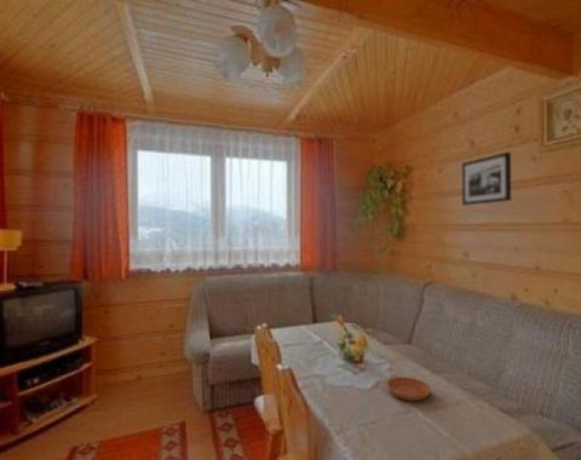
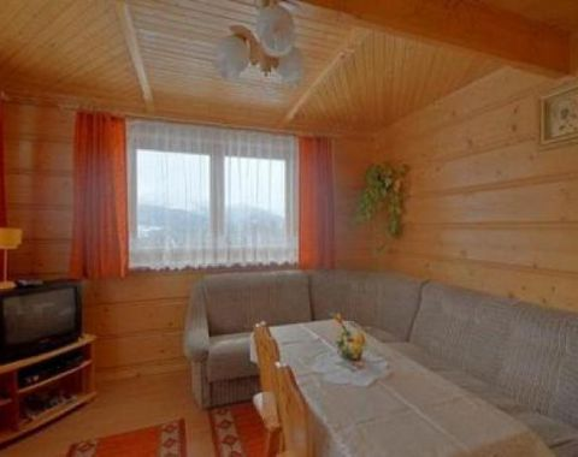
- saucer [386,376,432,402]
- picture frame [461,151,512,206]
